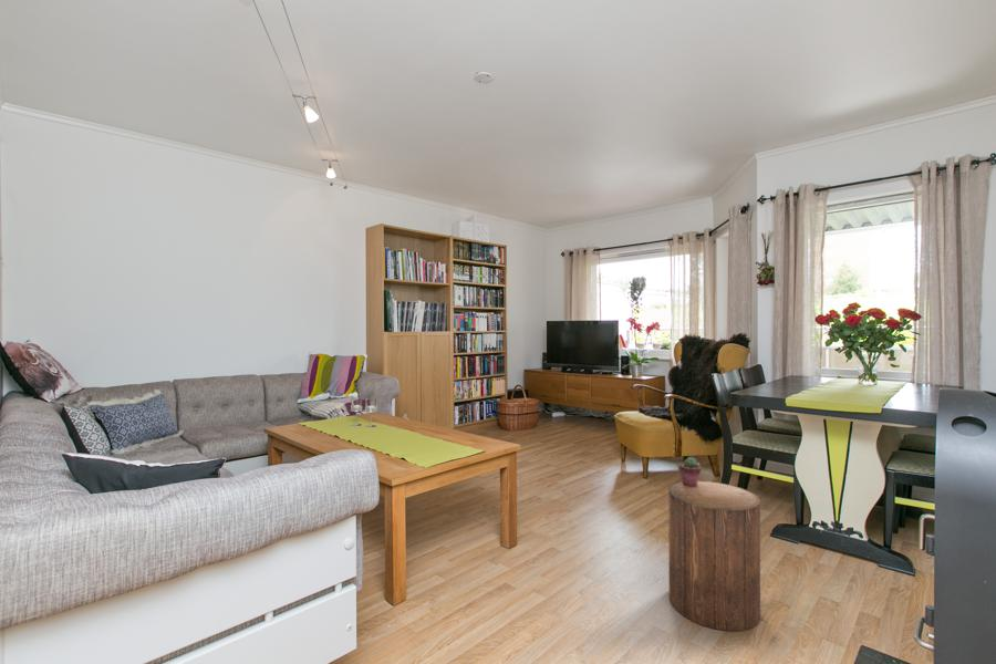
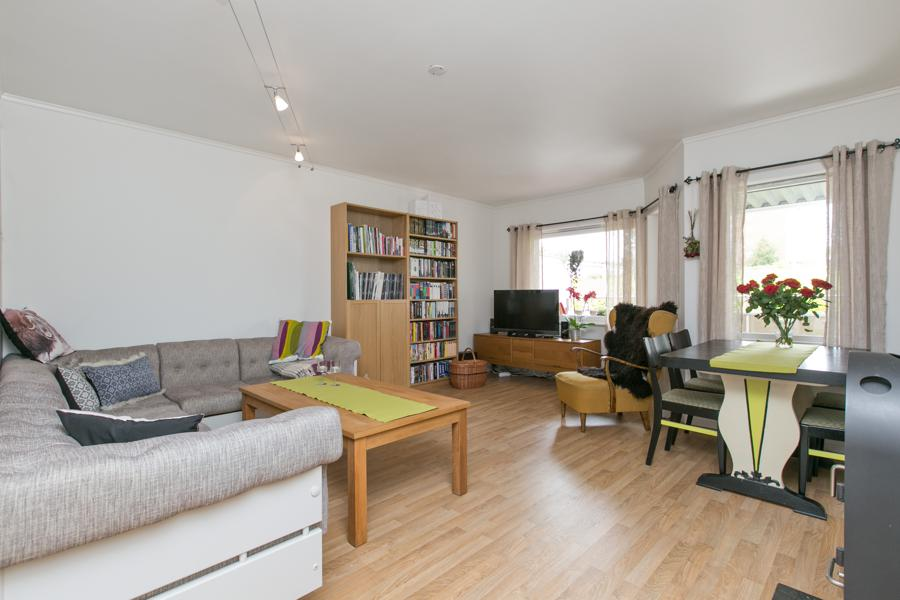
- stool [667,480,761,632]
- potted succulent [677,456,703,487]
